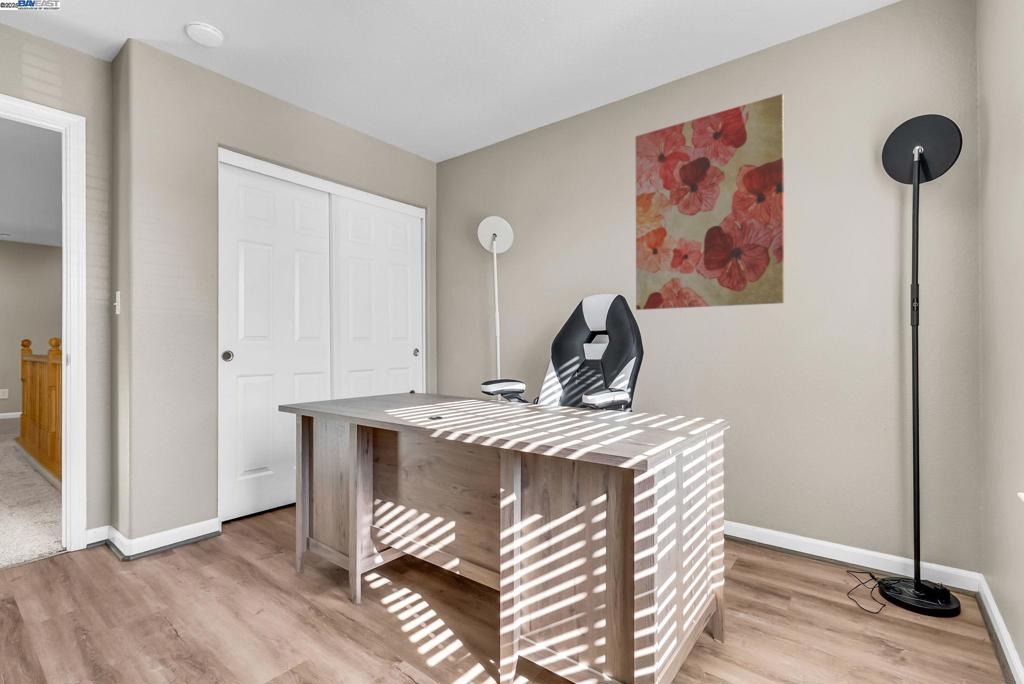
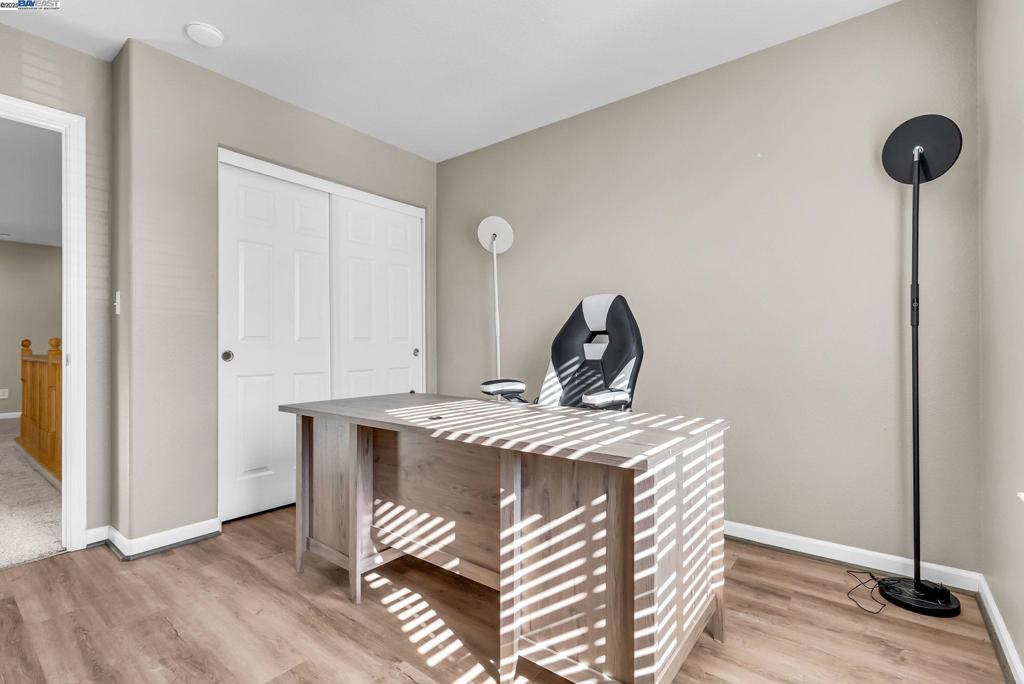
- wall art [635,93,785,311]
